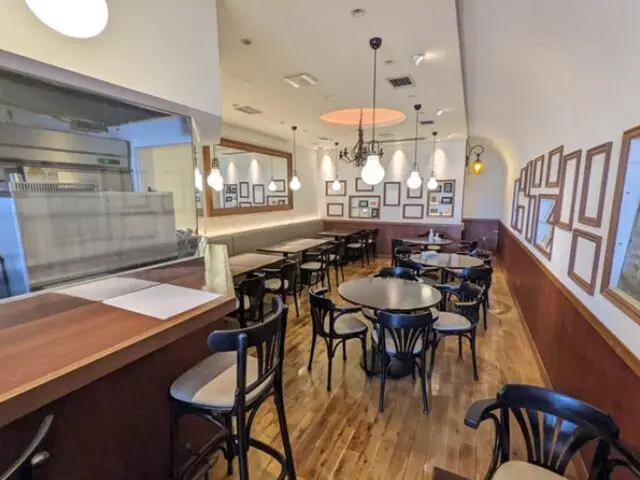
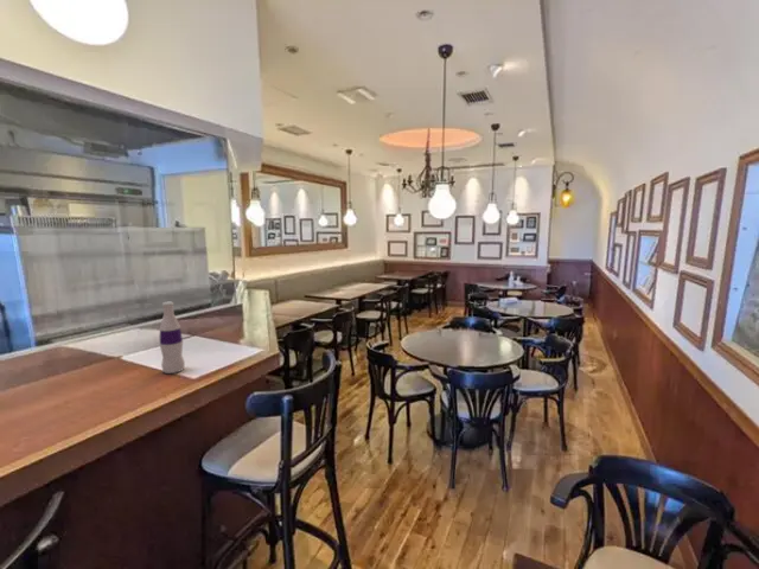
+ bottle [158,301,186,375]
